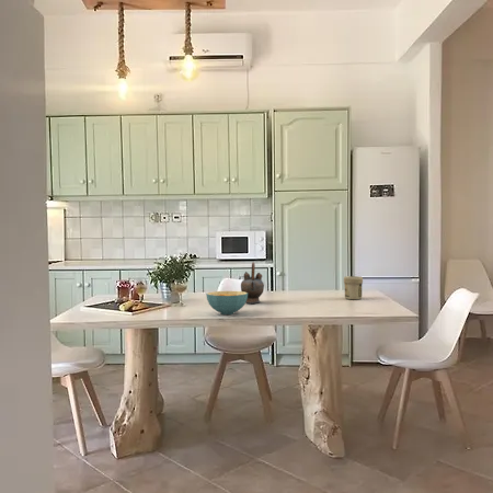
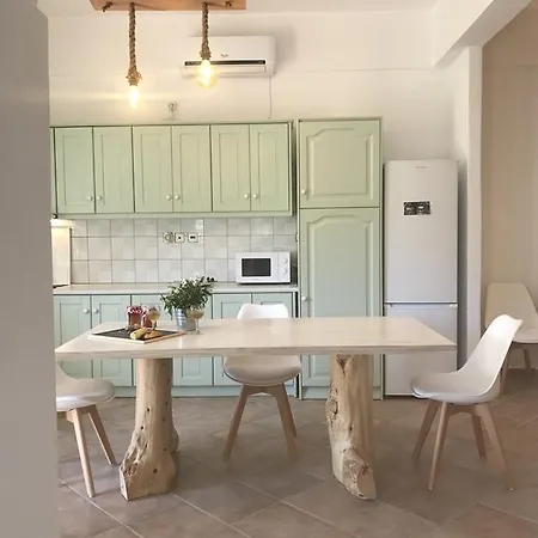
- teapot [240,261,265,305]
- cereal bowl [205,290,248,316]
- jar [343,275,364,300]
